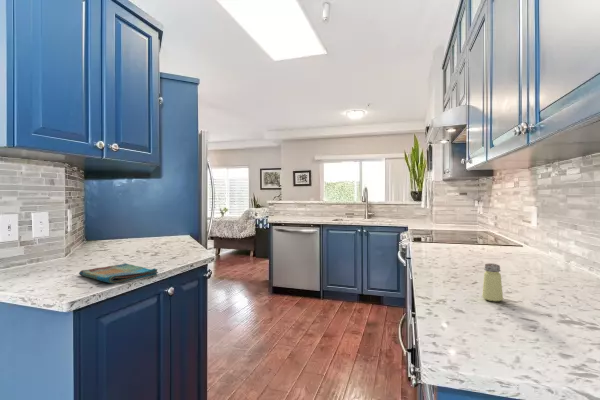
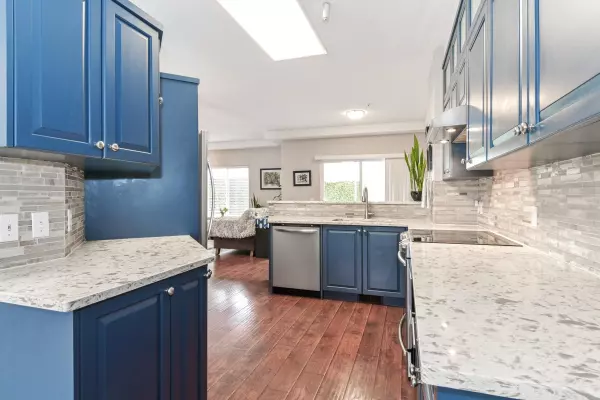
- dish towel [78,262,159,284]
- saltshaker [481,262,504,302]
